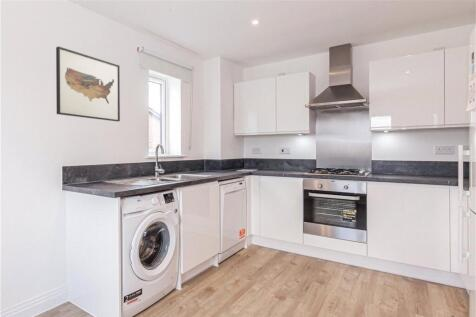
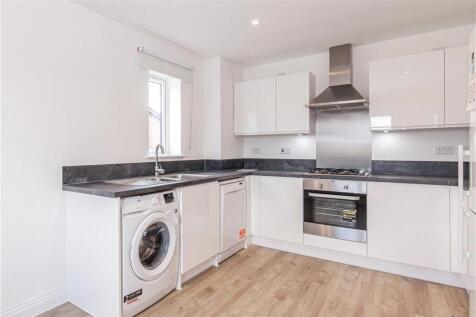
- wall art [55,45,121,122]
